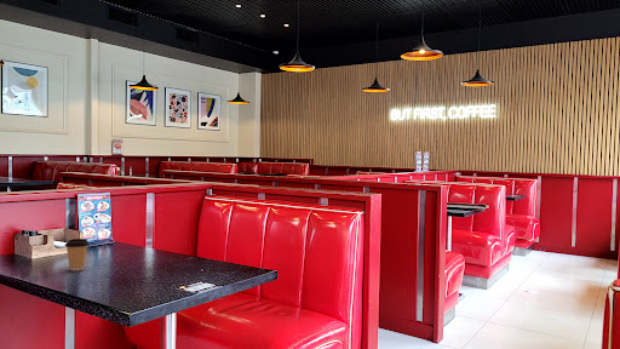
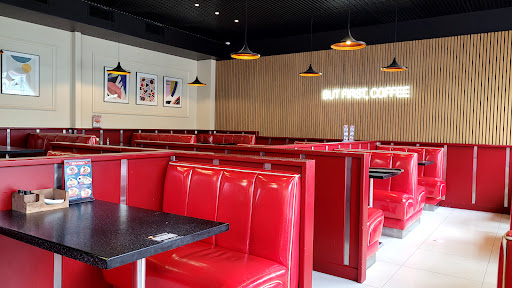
- coffee cup [64,238,91,271]
